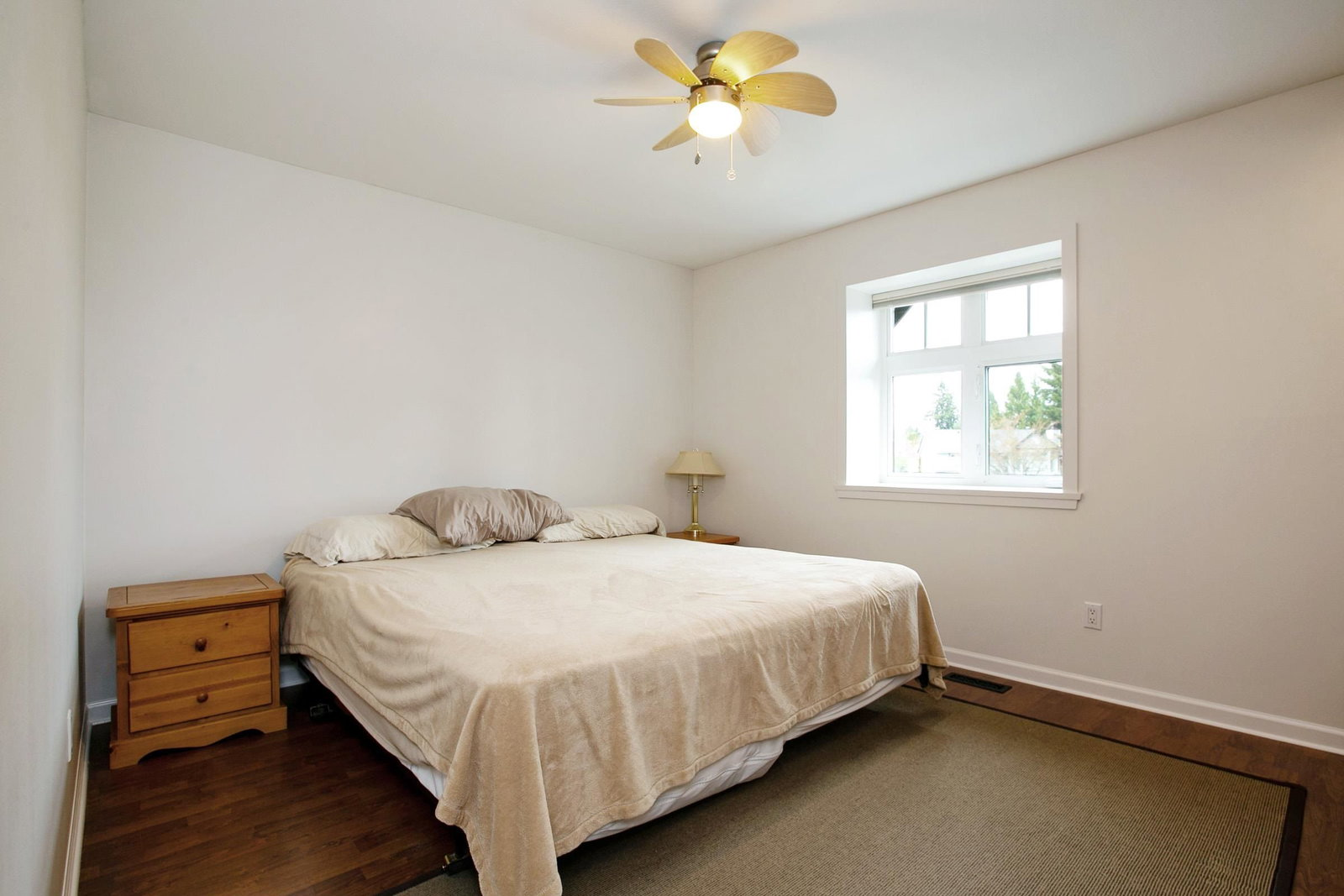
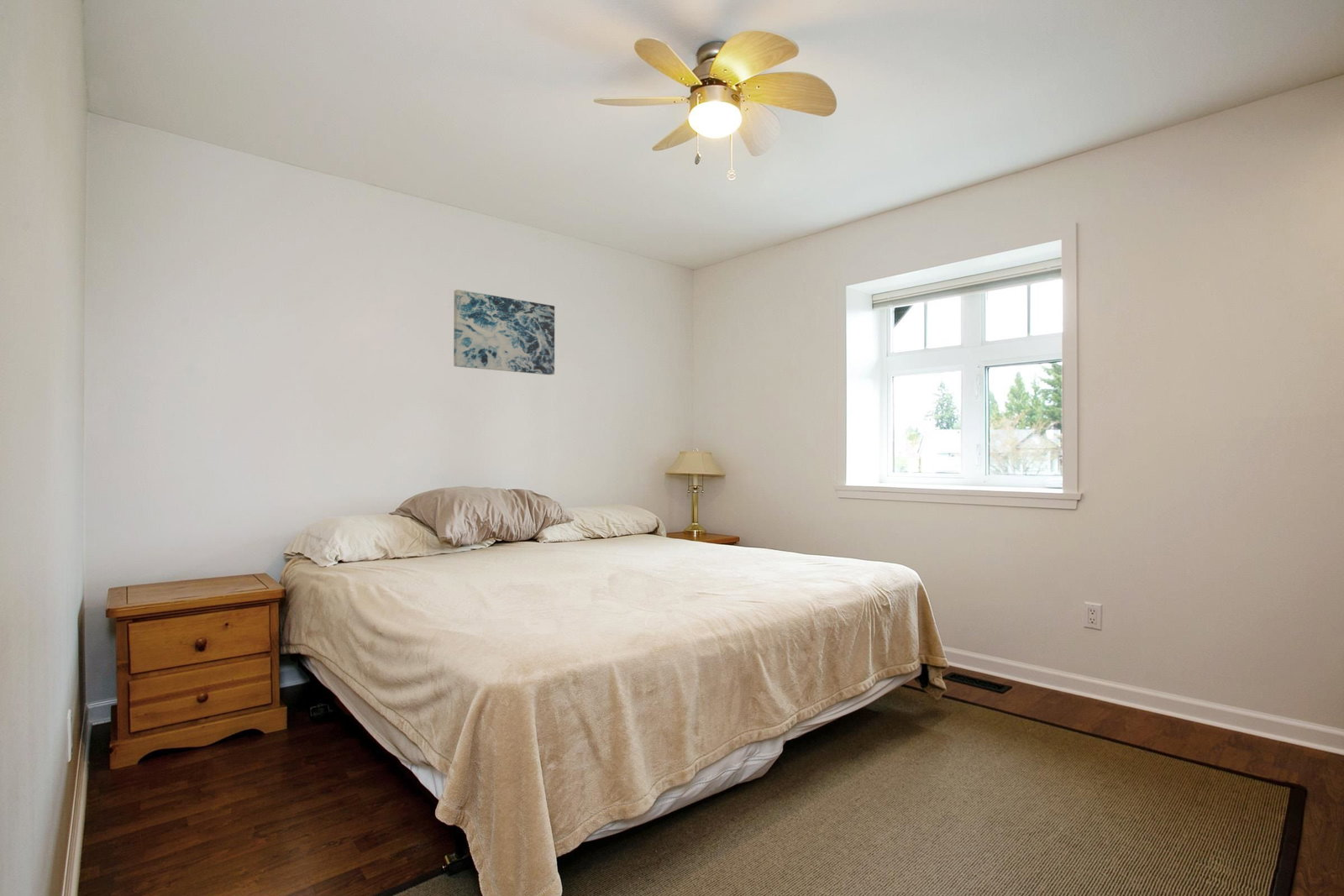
+ wall art [453,289,555,375]
